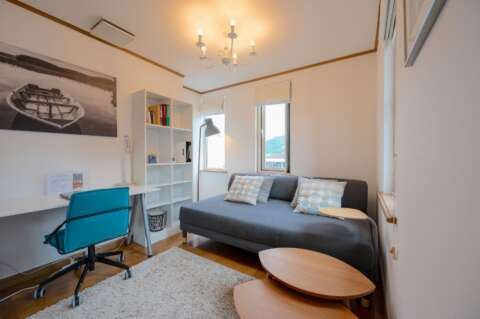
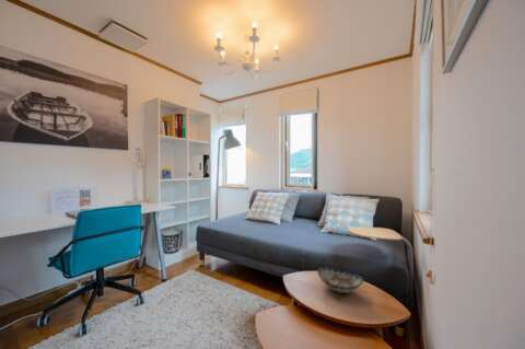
+ decorative bowl [316,266,365,294]
